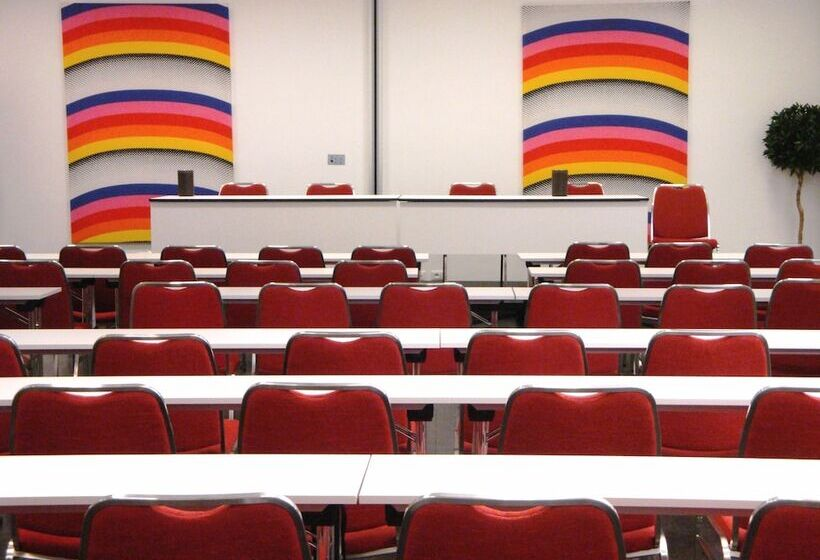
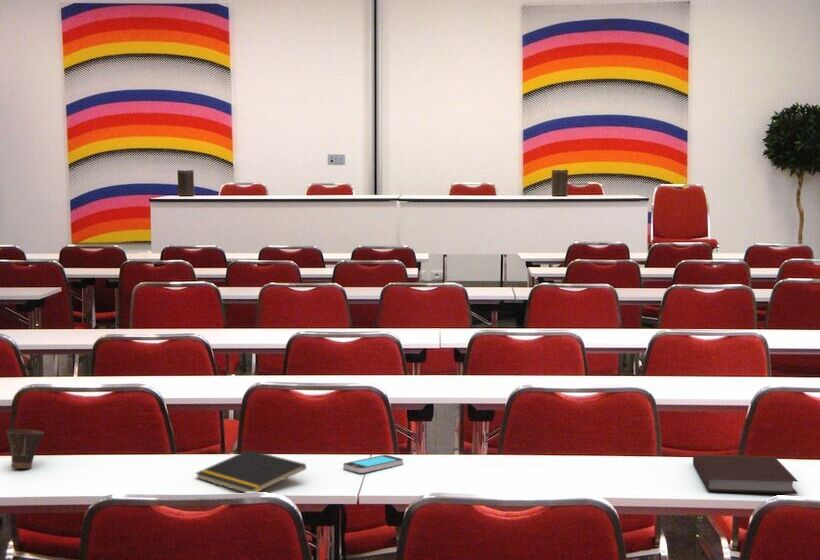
+ notepad [195,449,307,494]
+ notebook [692,454,799,495]
+ cup [6,428,45,470]
+ smartphone [342,454,404,474]
